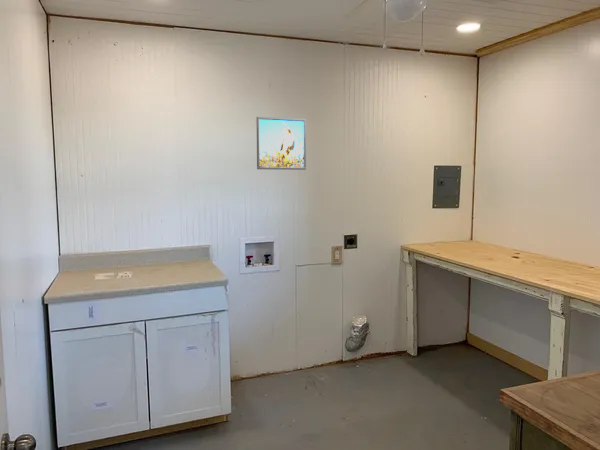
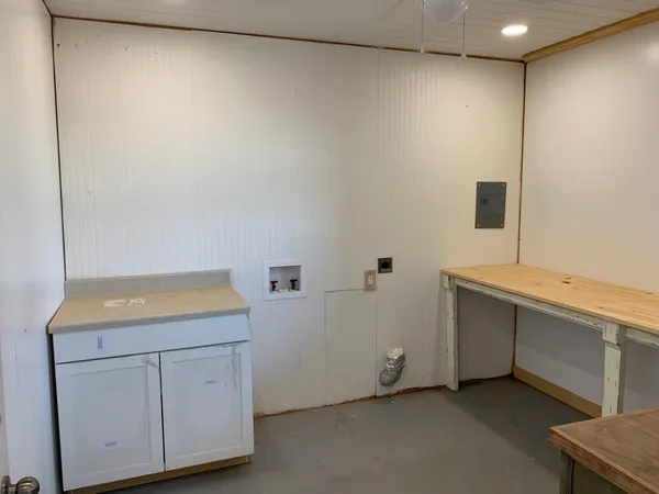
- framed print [256,116,307,171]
